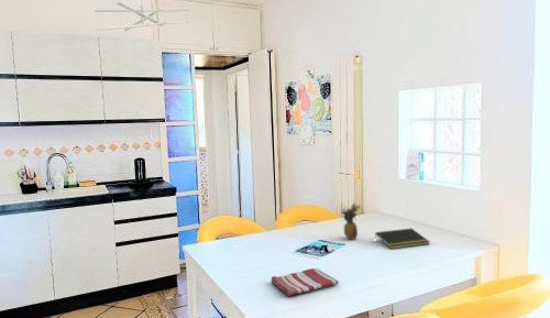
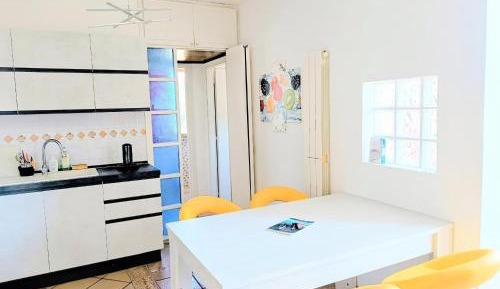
- notepad [374,228,431,250]
- fruit [340,201,362,241]
- dish towel [271,267,339,297]
